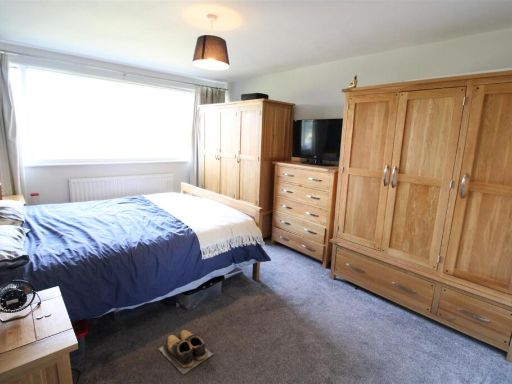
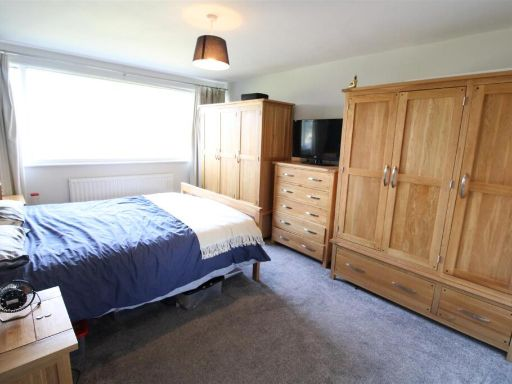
- shoes [158,329,214,375]
